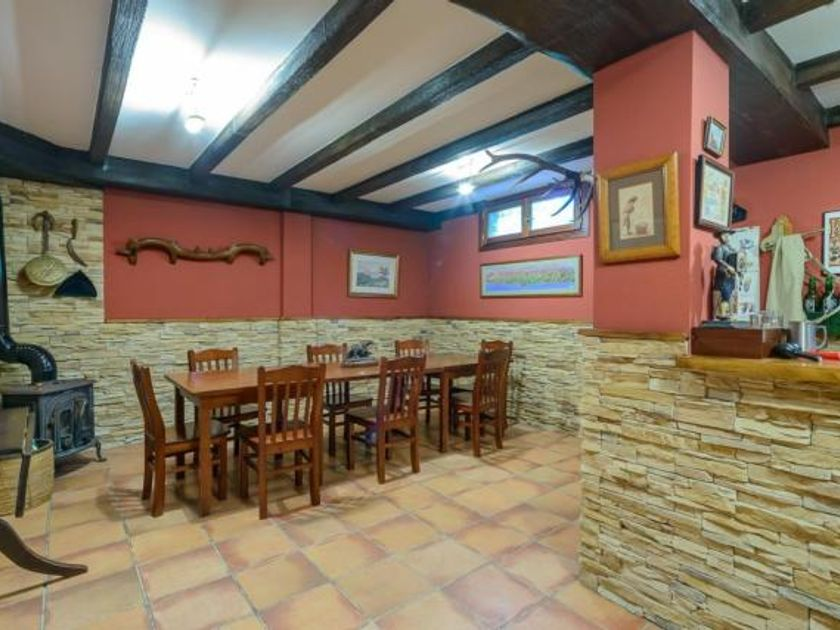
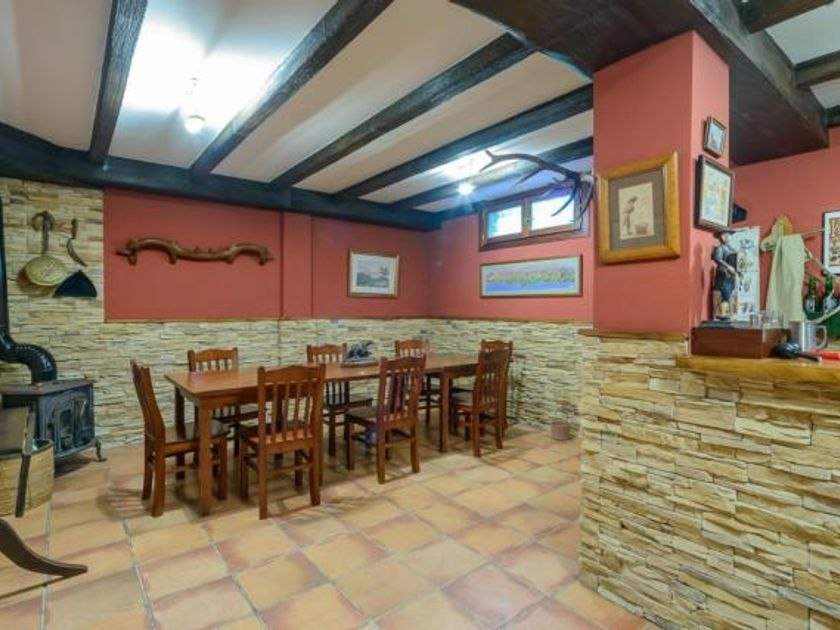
+ basket [549,405,573,441]
